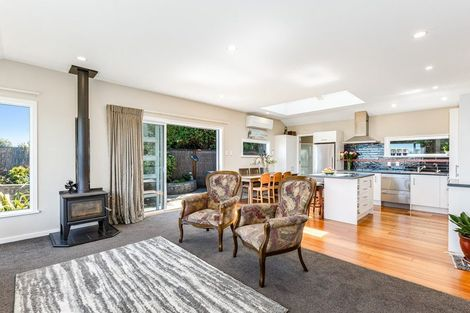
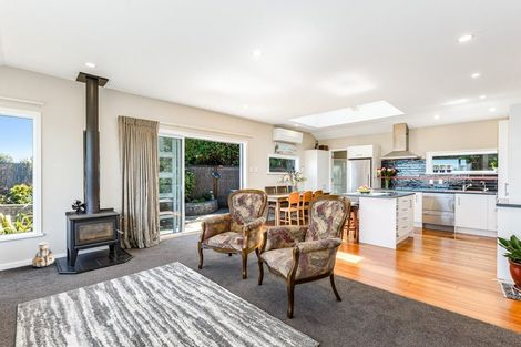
+ vase [31,241,55,268]
